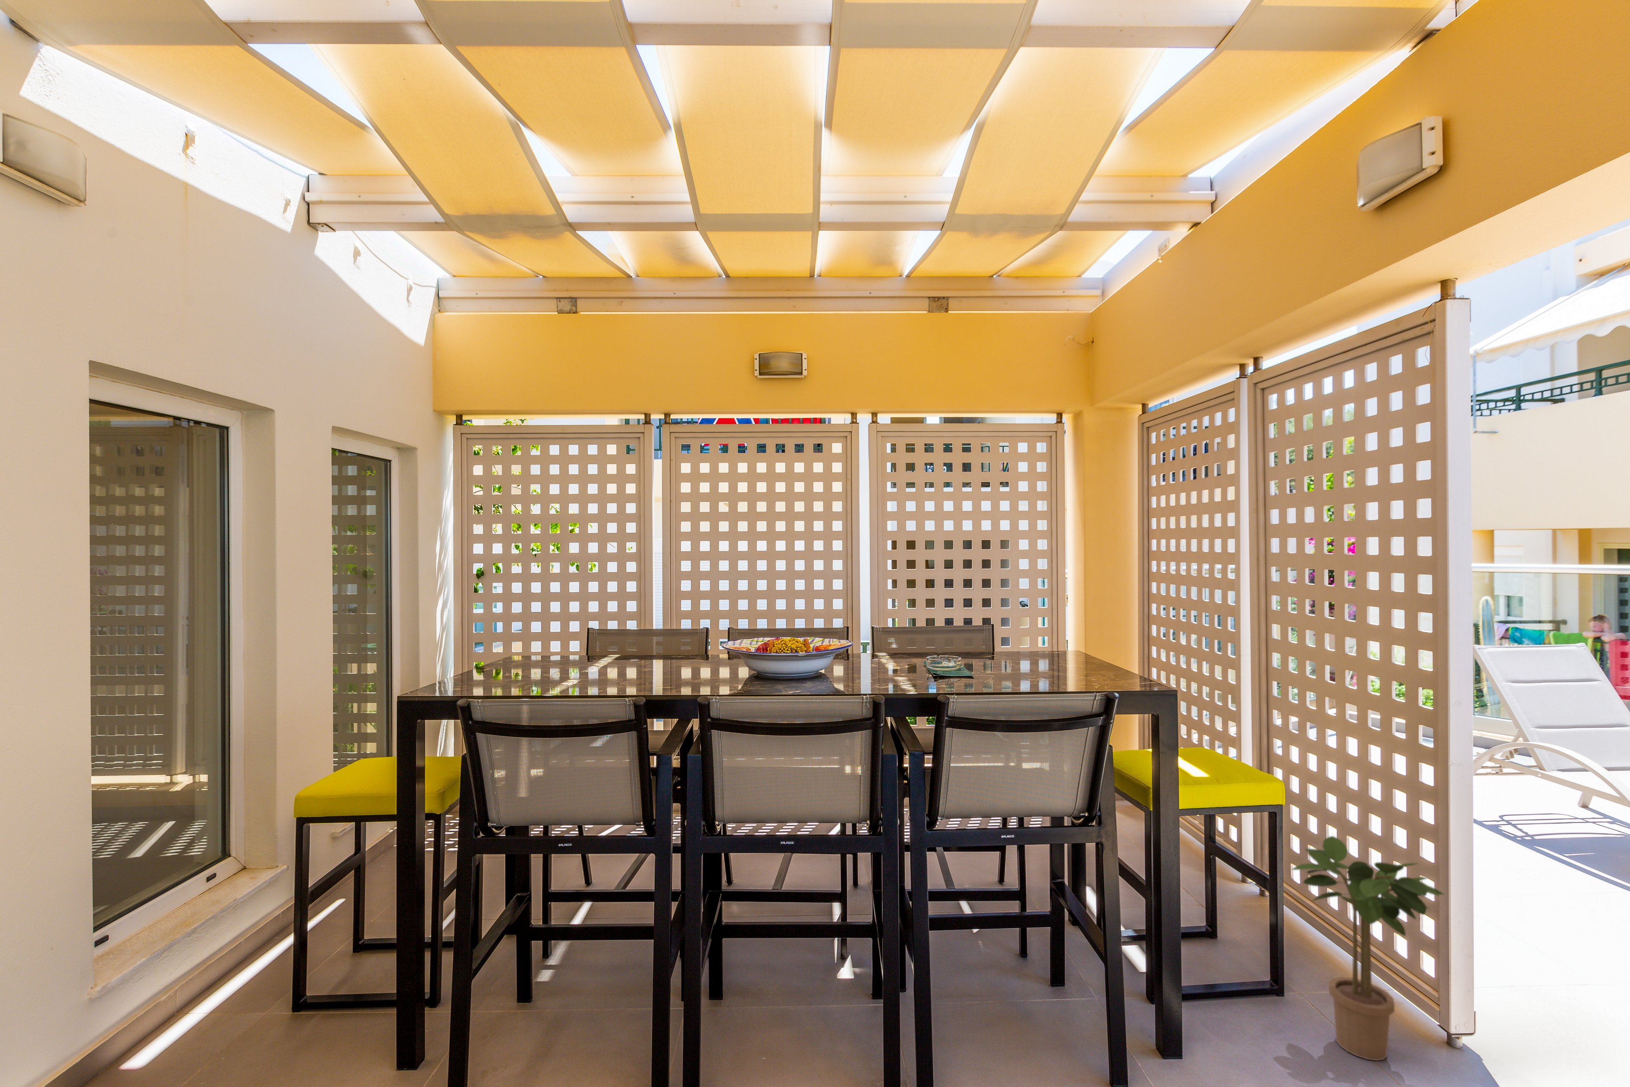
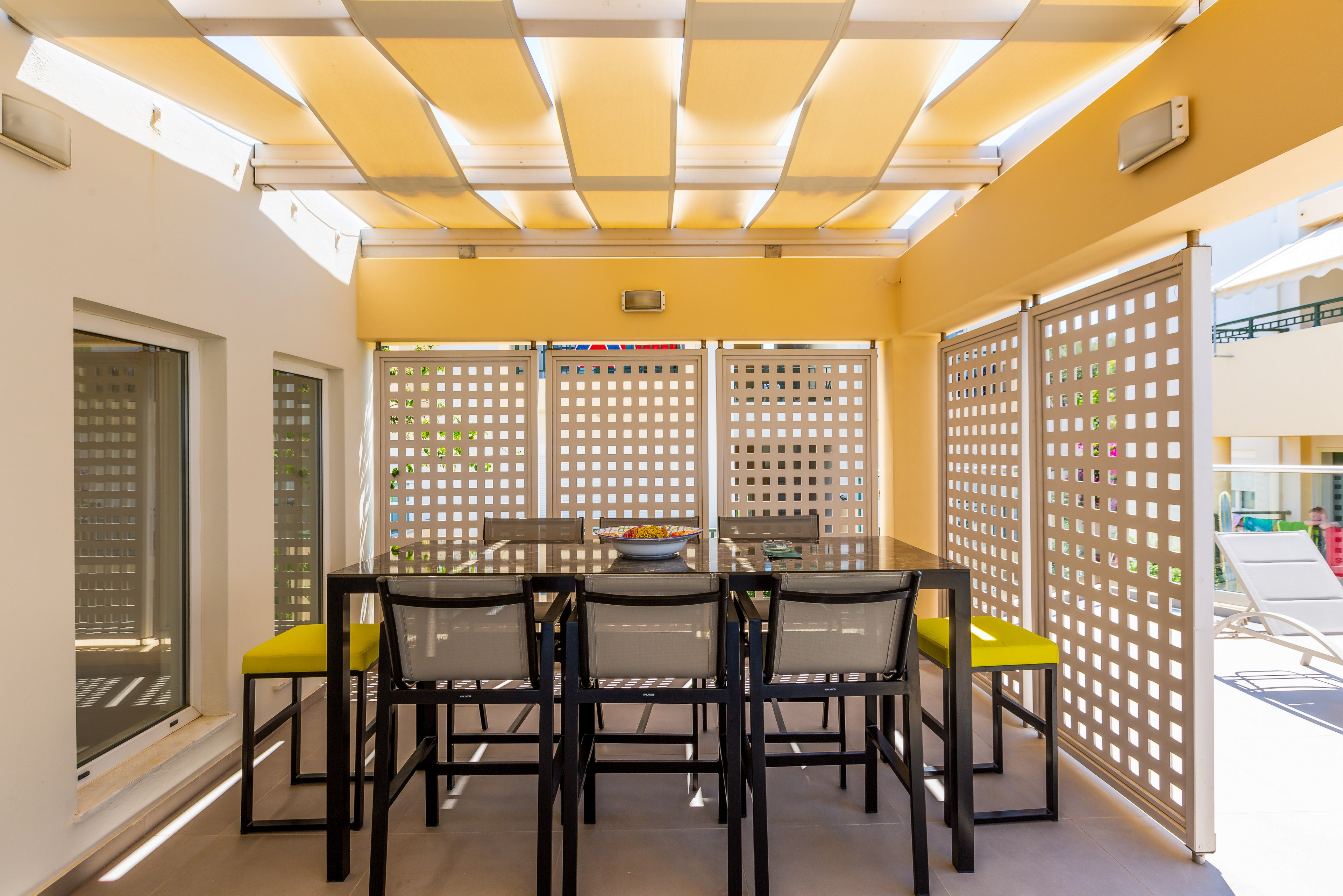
- potted plant [1291,836,1446,1062]
